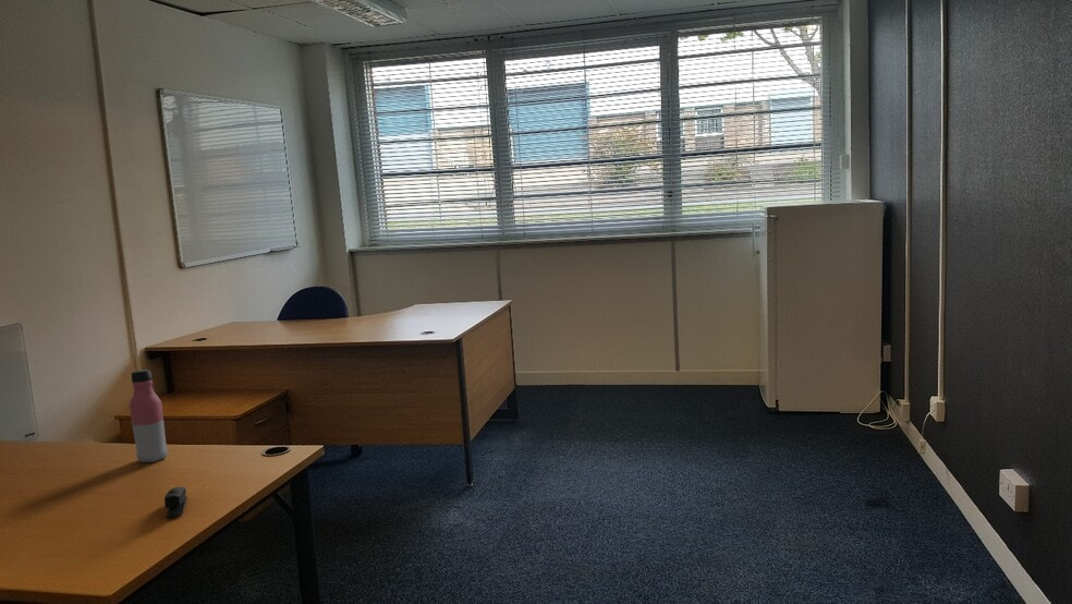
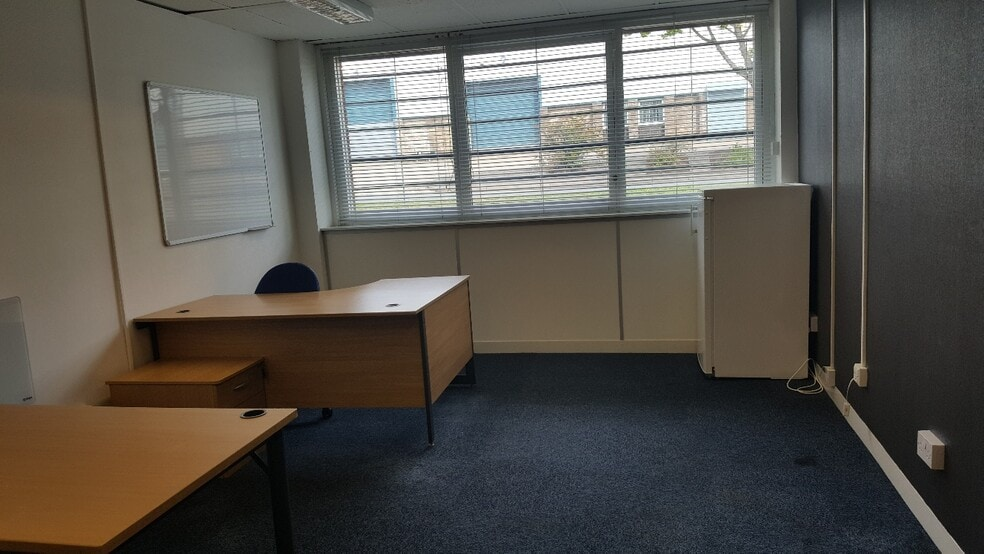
- stapler [163,486,188,519]
- water bottle [127,369,169,463]
